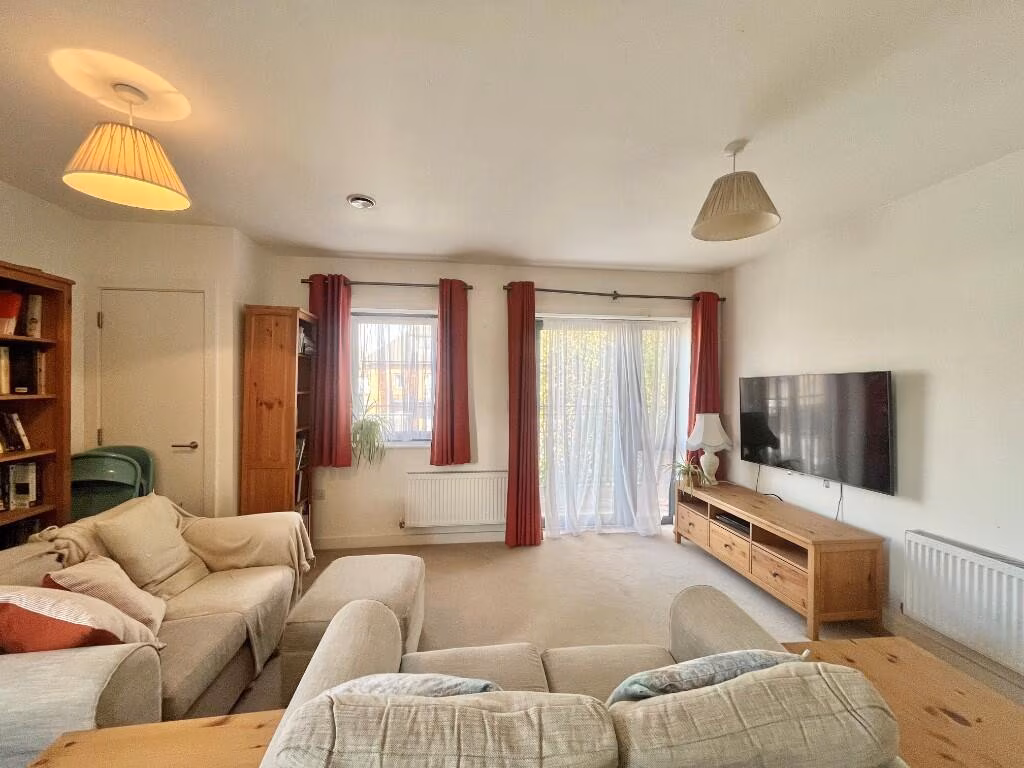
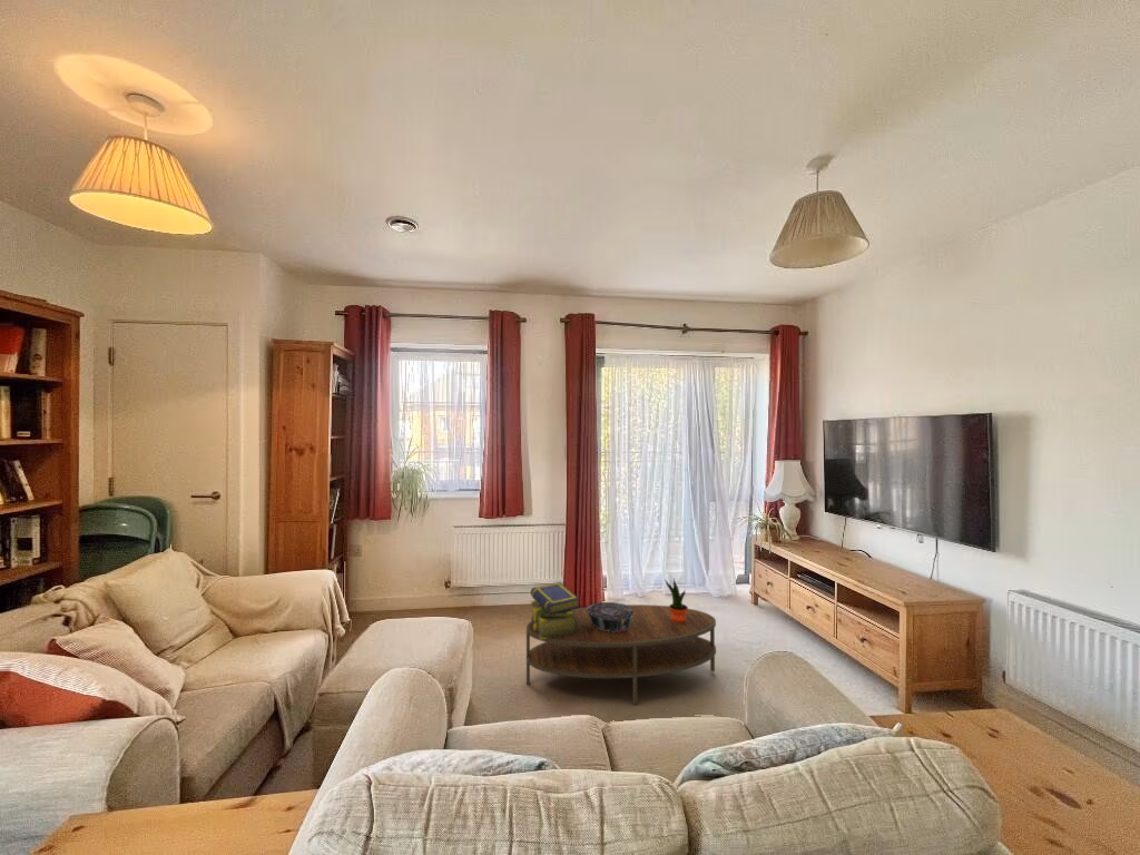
+ potted plant [664,578,689,623]
+ decorative bowl [587,601,635,632]
+ stack of books [529,581,581,639]
+ coffee table [525,603,717,706]
